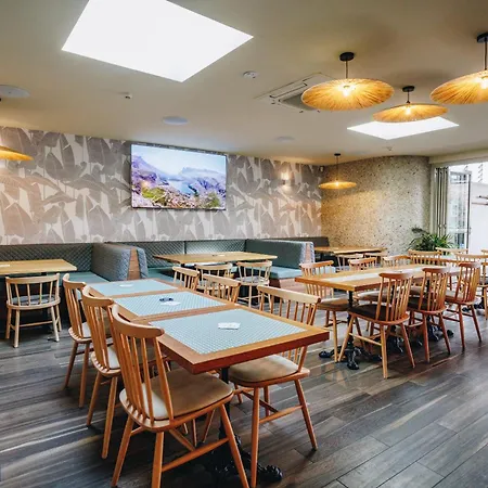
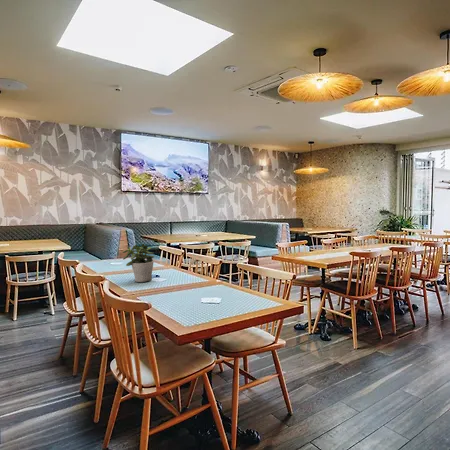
+ potted plant [121,243,155,283]
